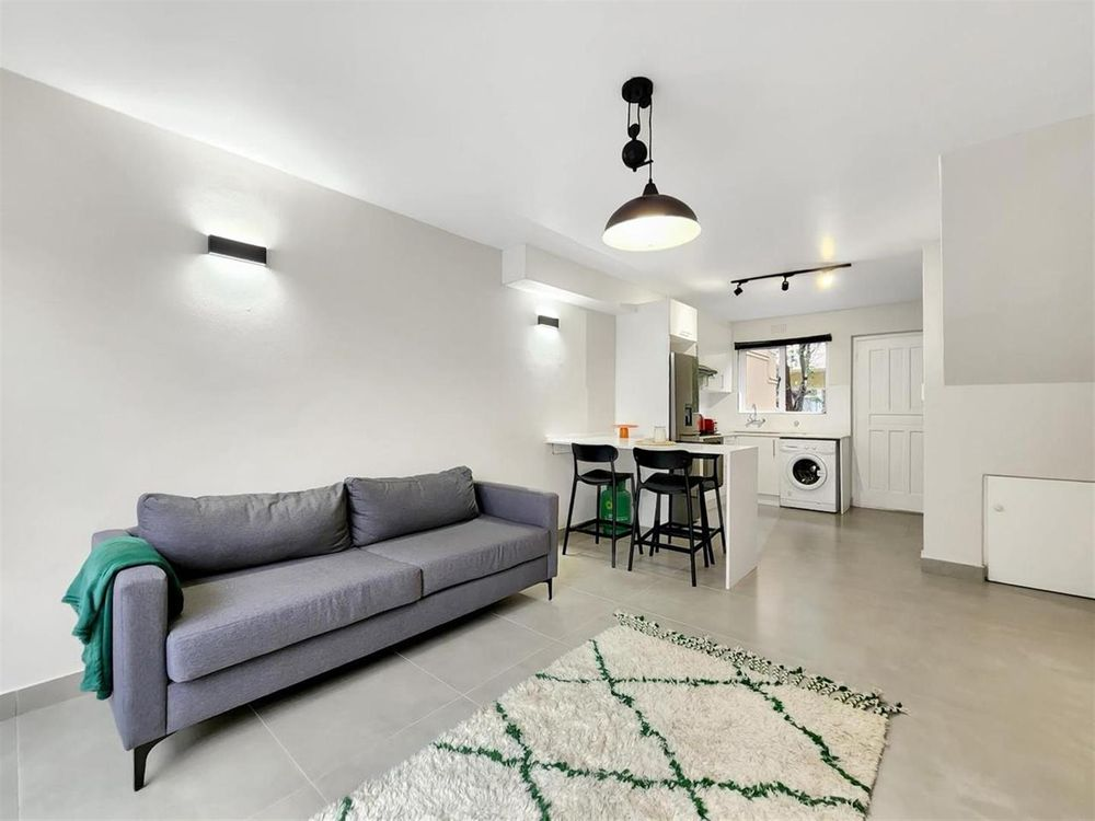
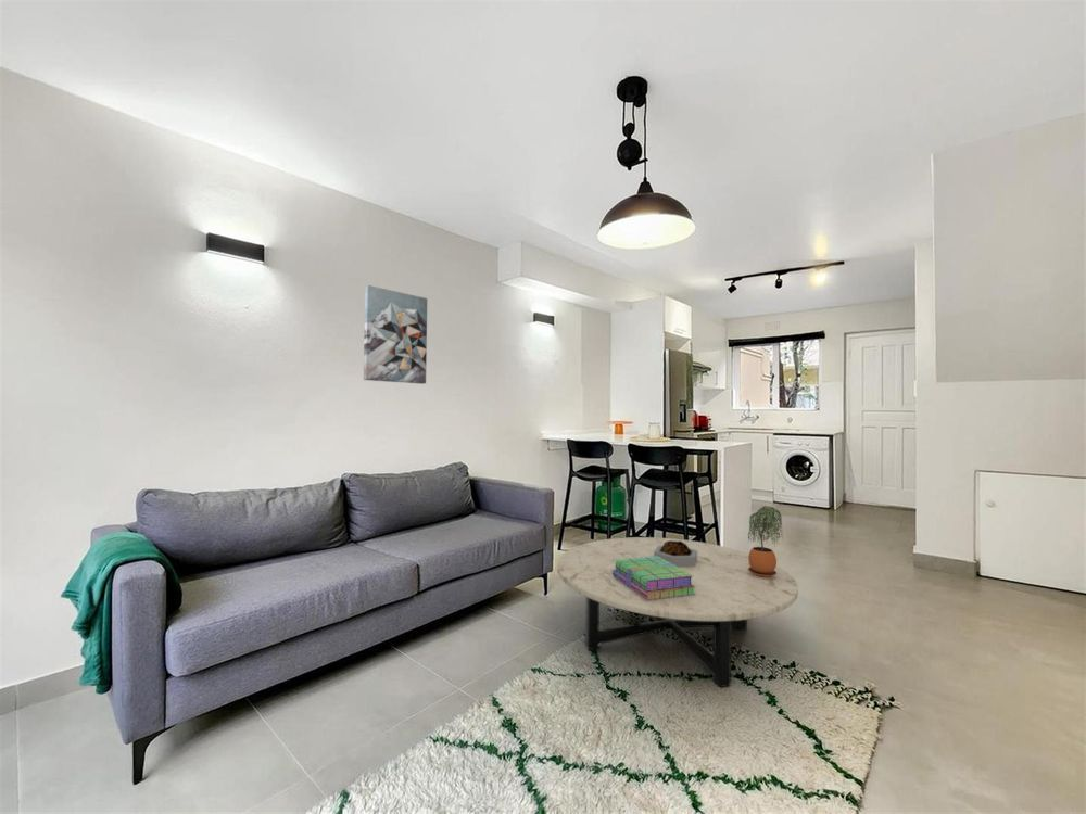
+ stack of books [613,556,696,601]
+ potted plant [747,505,784,577]
+ wall art [363,284,428,385]
+ coffee table [556,536,799,688]
+ decorative bowl [654,540,697,568]
